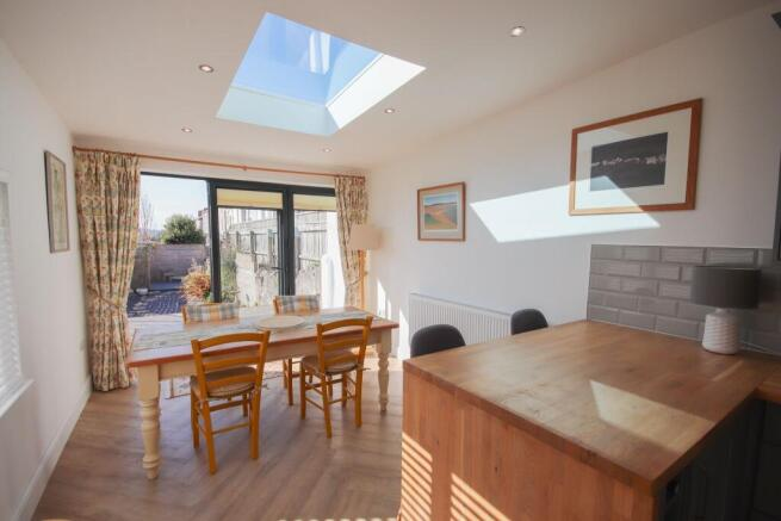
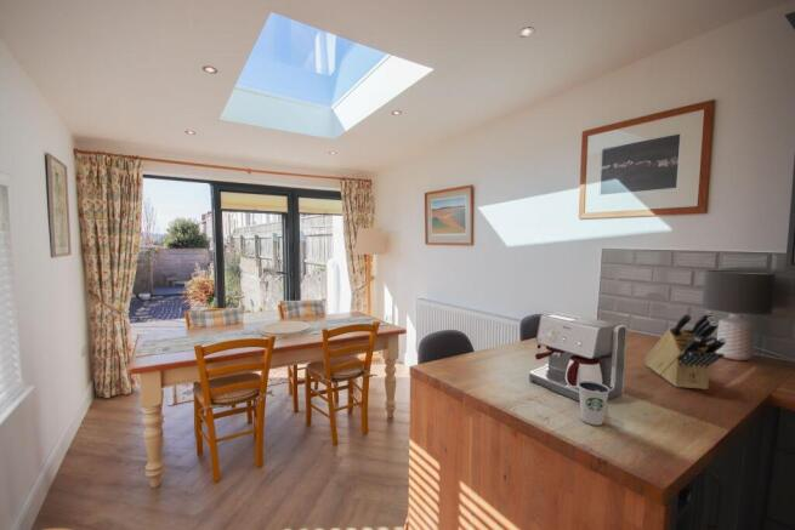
+ knife block [643,310,727,391]
+ dixie cup [578,381,609,426]
+ coffee maker [528,310,628,403]
